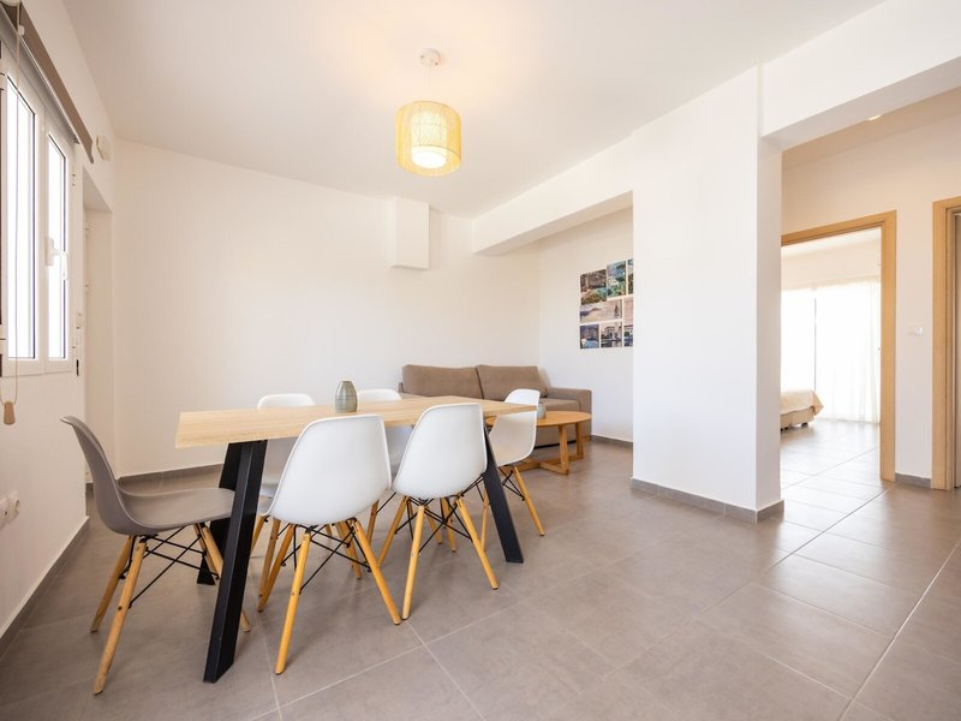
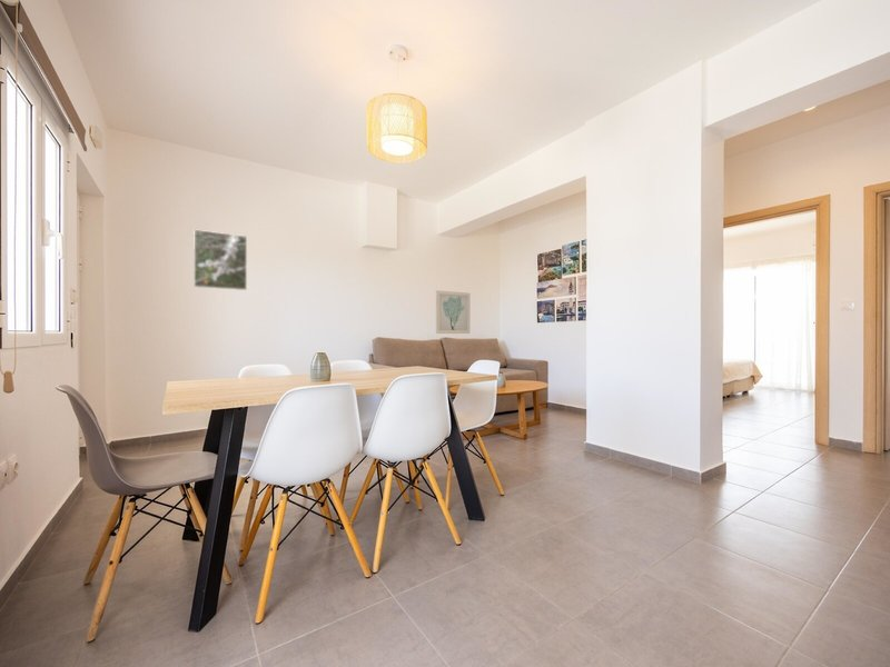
+ wall art [435,289,471,335]
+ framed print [192,229,248,291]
